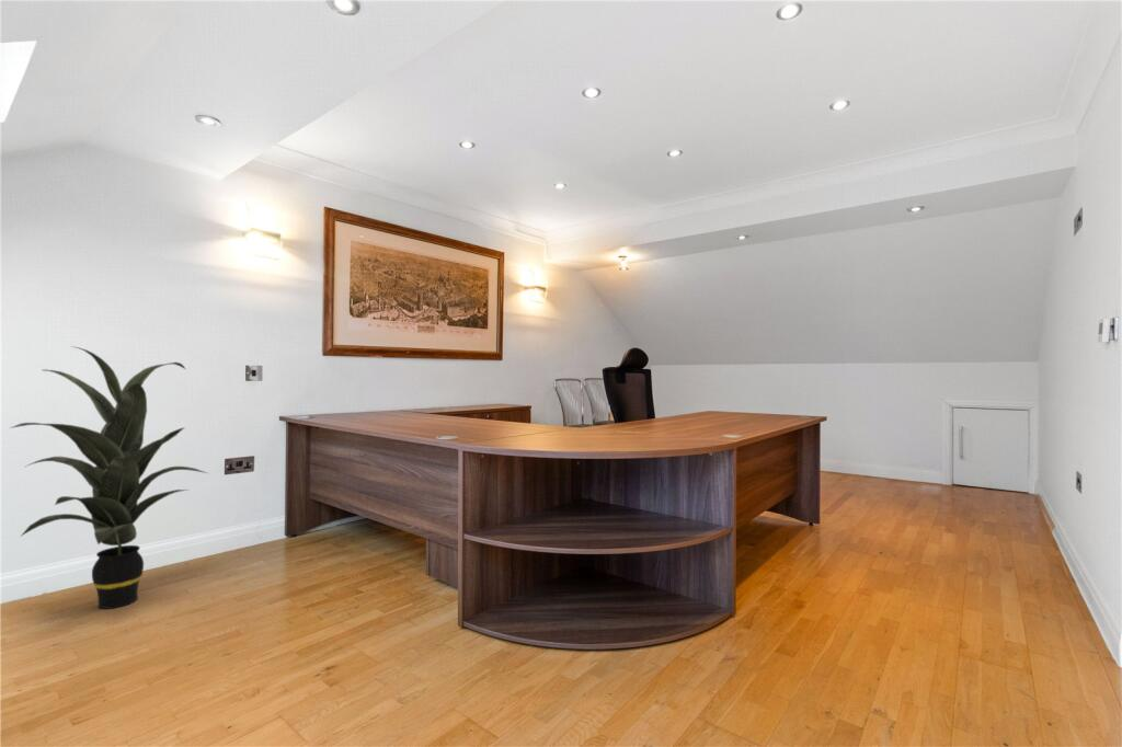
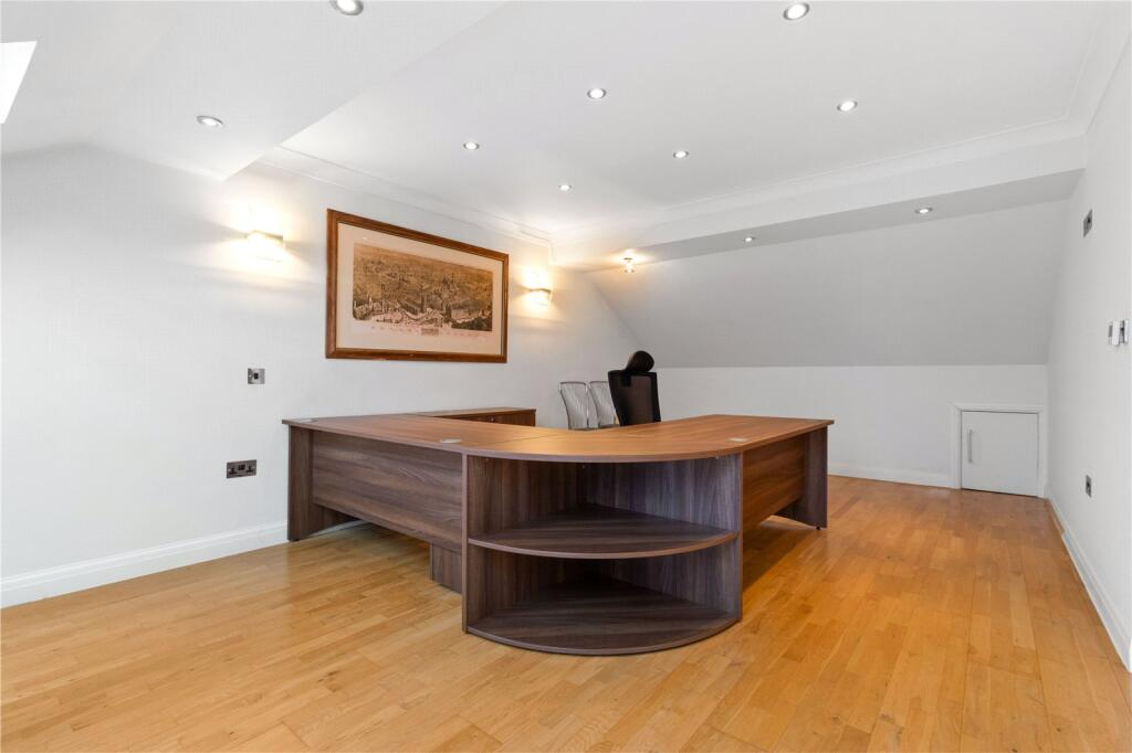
- indoor plant [9,345,208,610]
